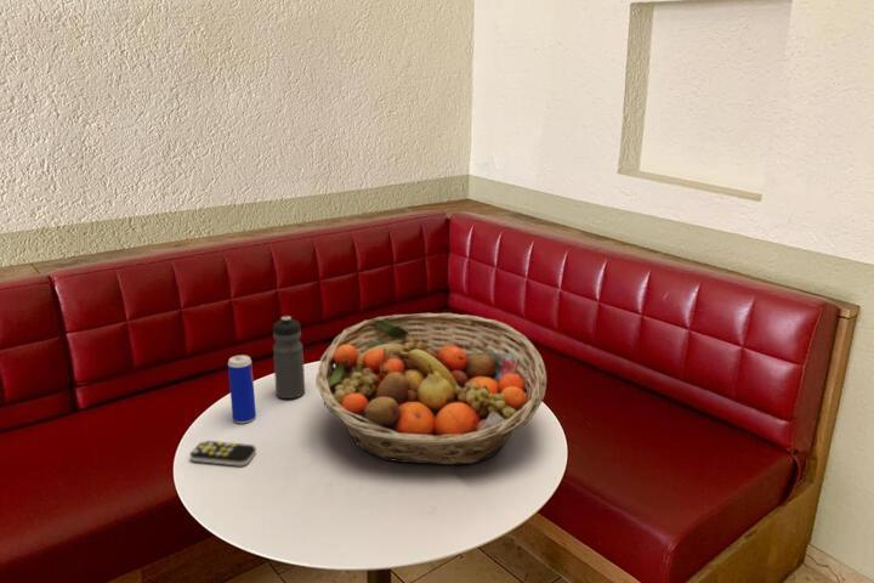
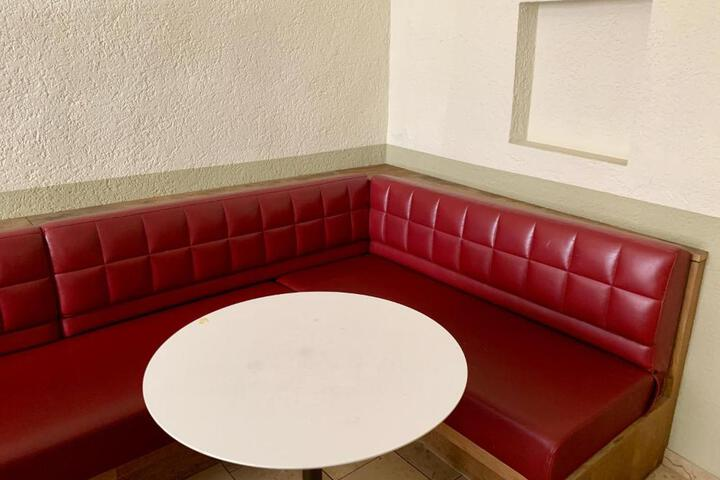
- fruit basket [314,312,547,466]
- remote control [189,440,257,468]
- beverage can [227,353,257,425]
- water bottle [272,315,306,400]
